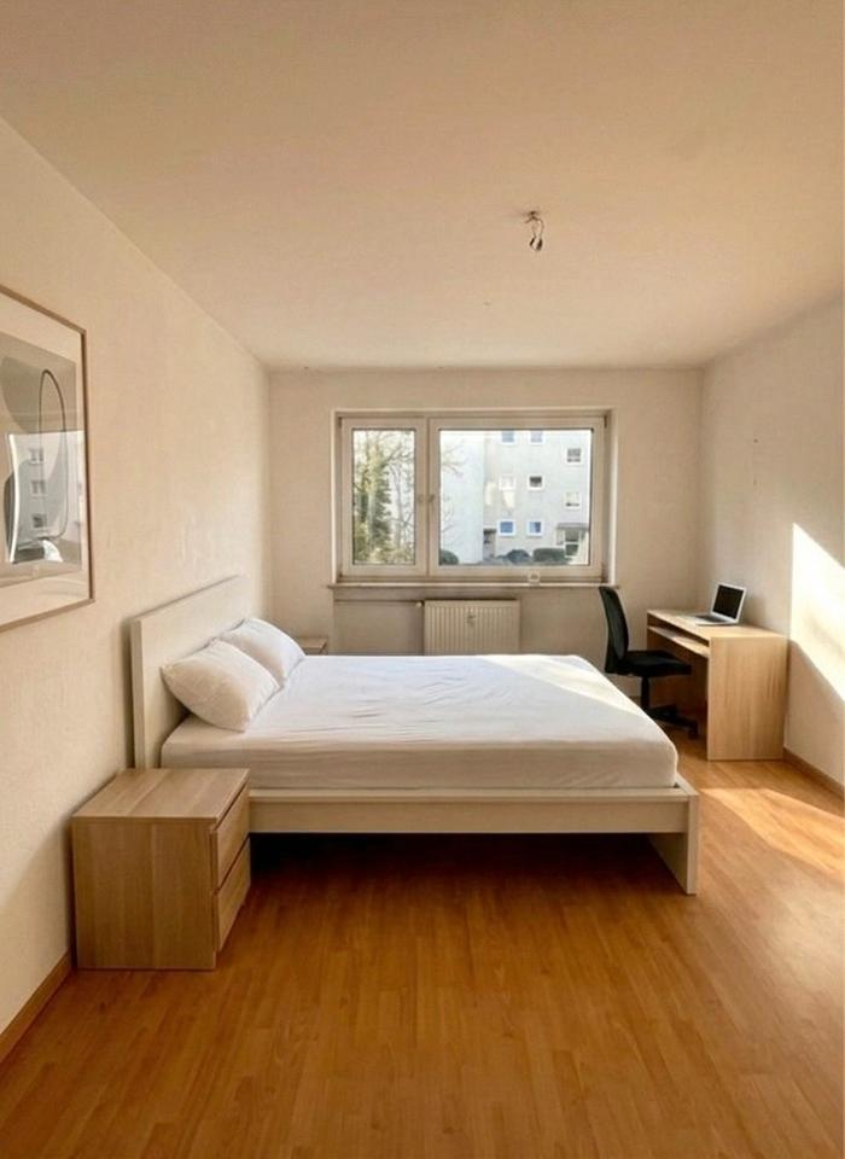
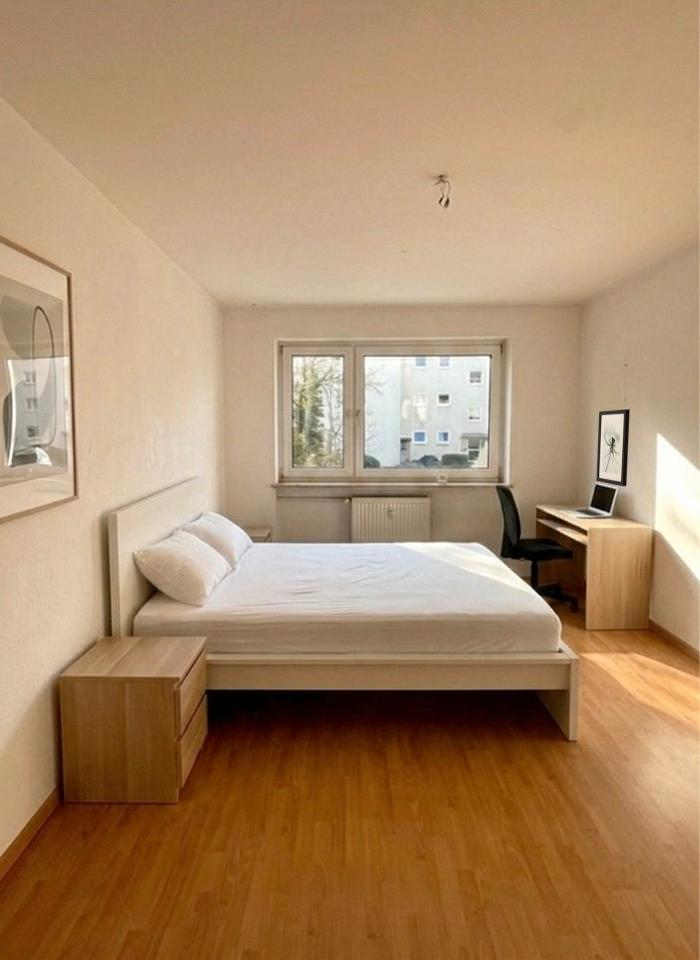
+ wall art [595,408,631,487]
